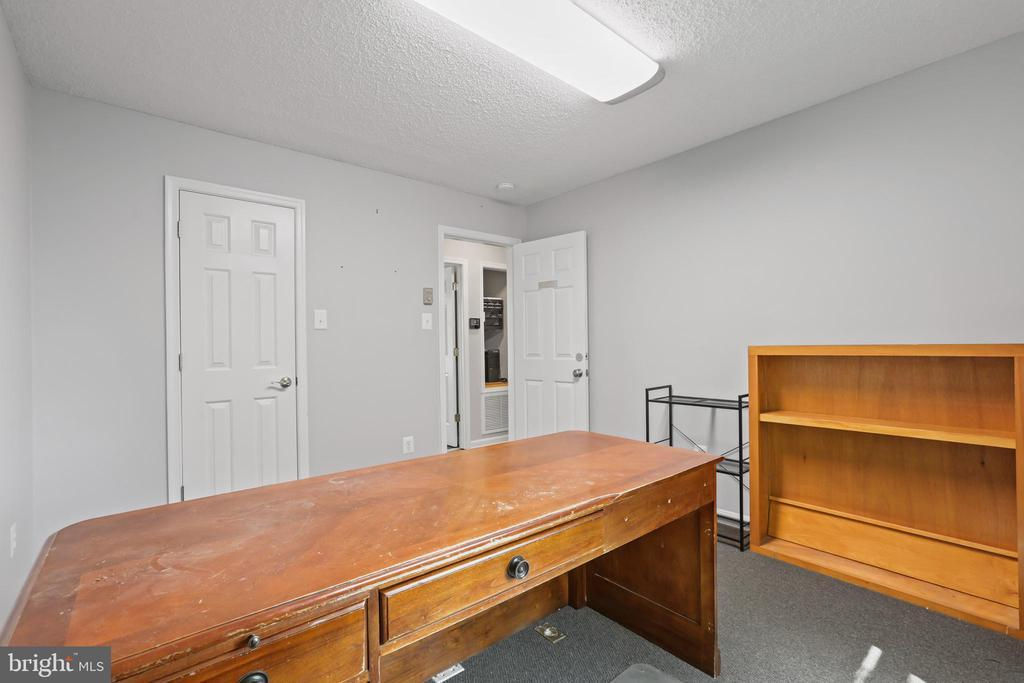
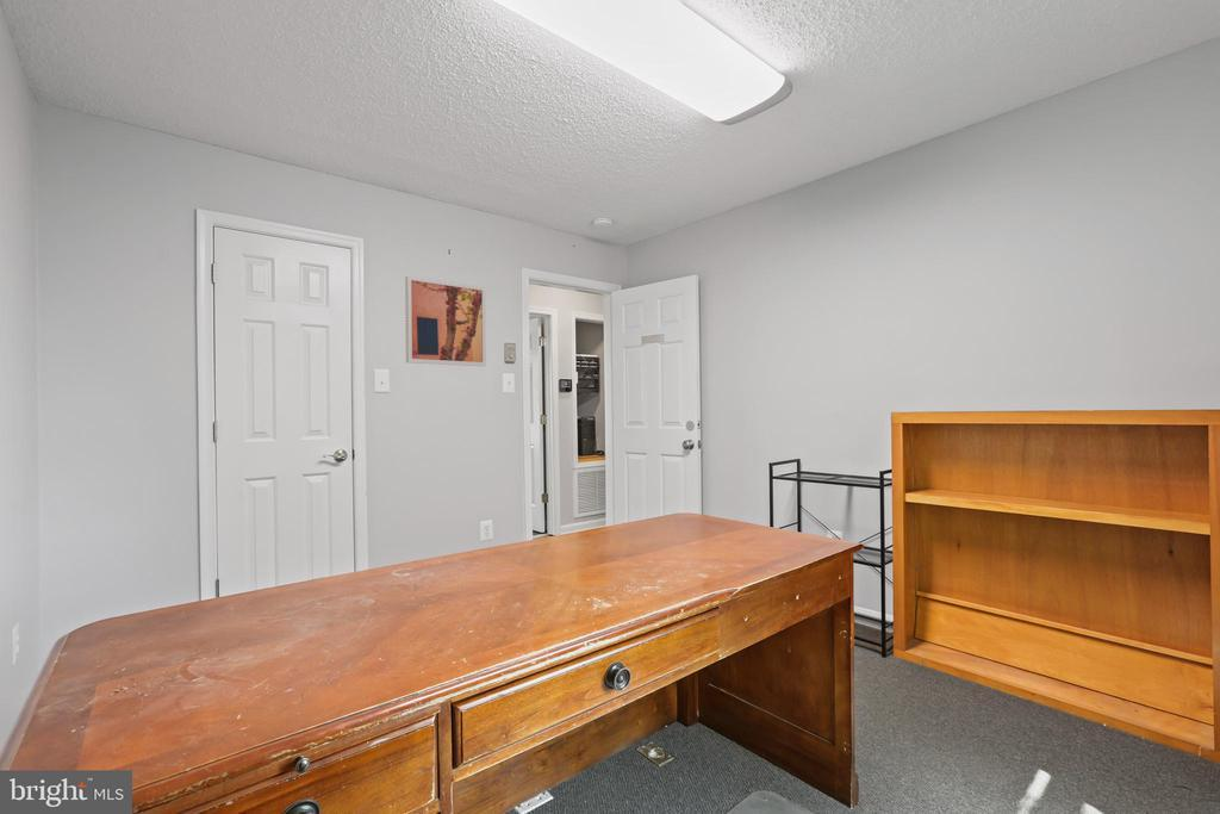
+ wall art [404,275,487,367]
